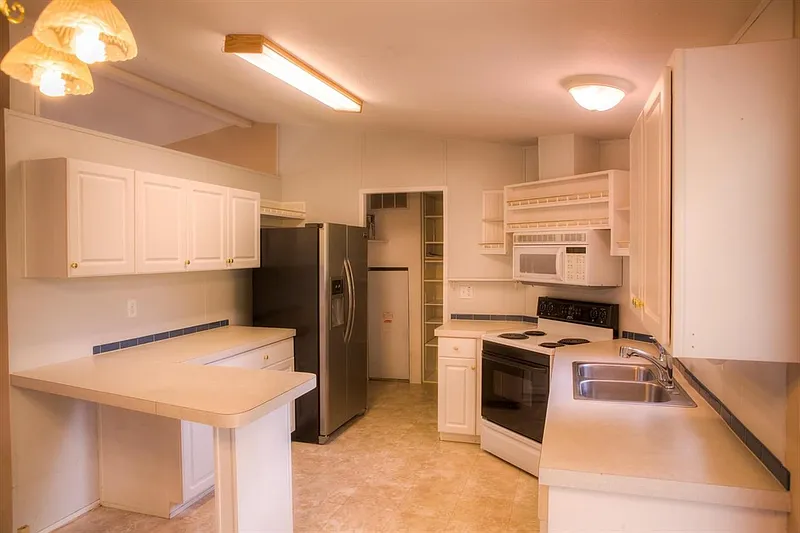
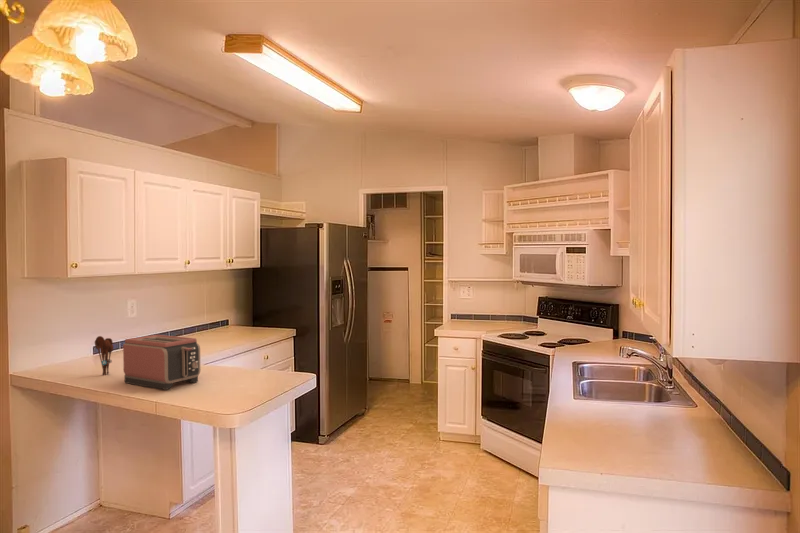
+ utensil holder [94,335,114,376]
+ toaster [122,334,201,391]
